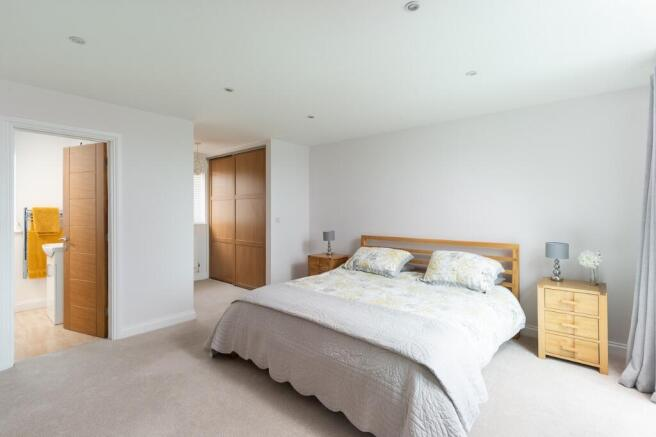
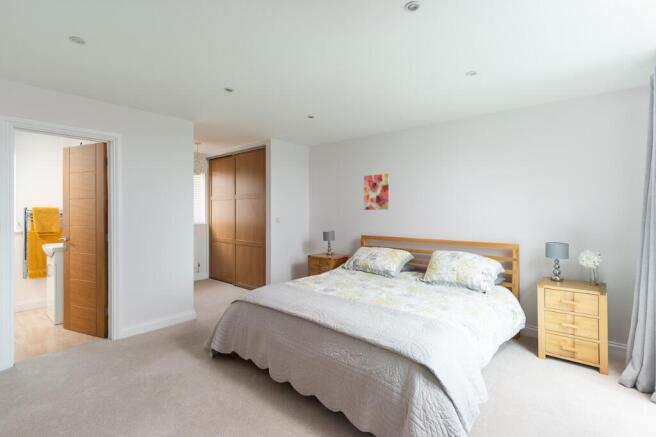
+ wall art [363,173,390,211]
